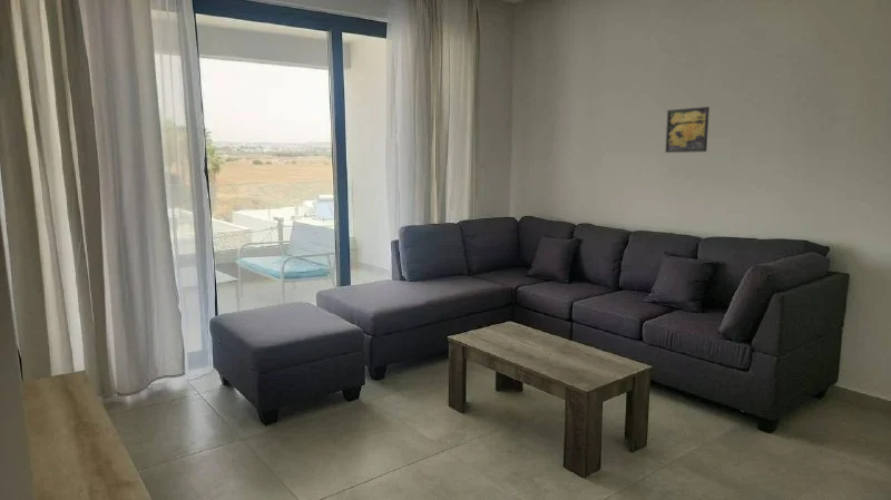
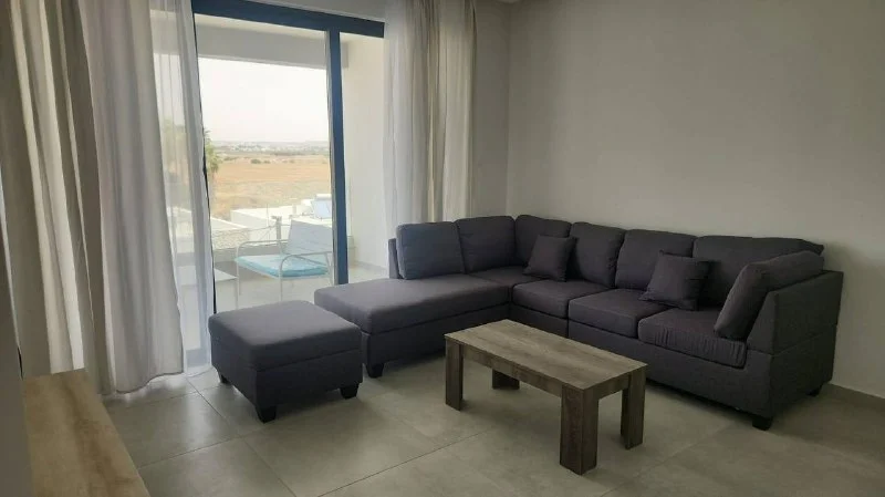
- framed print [664,106,711,154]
